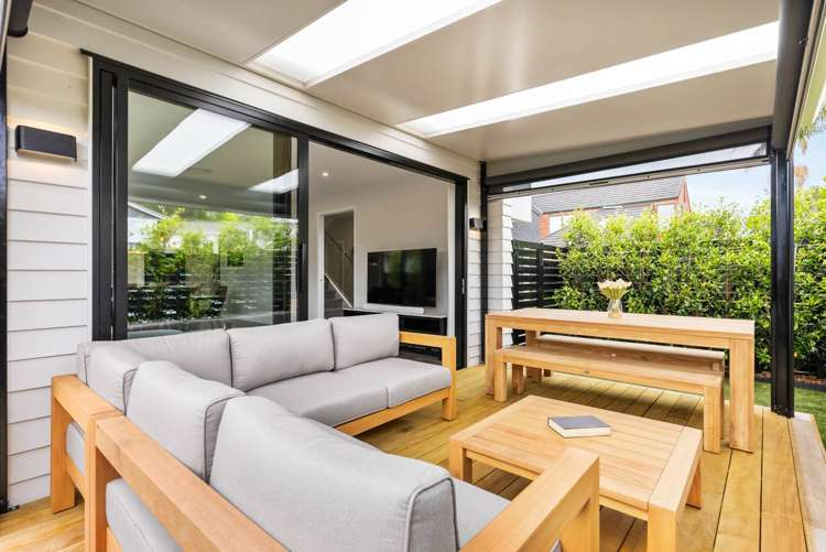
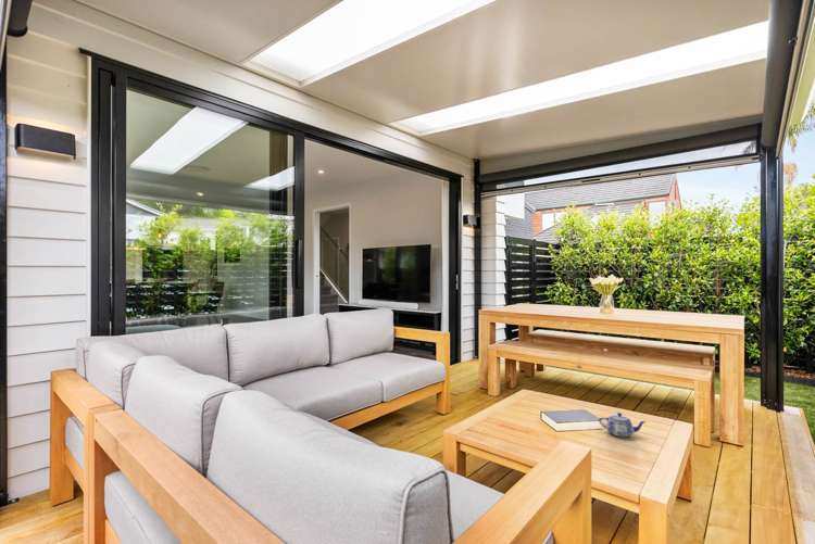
+ teapot [598,412,648,438]
